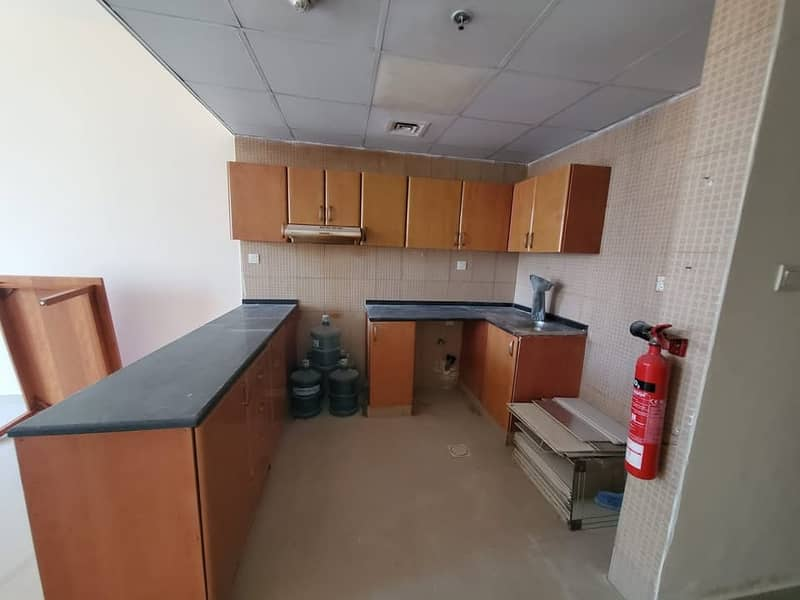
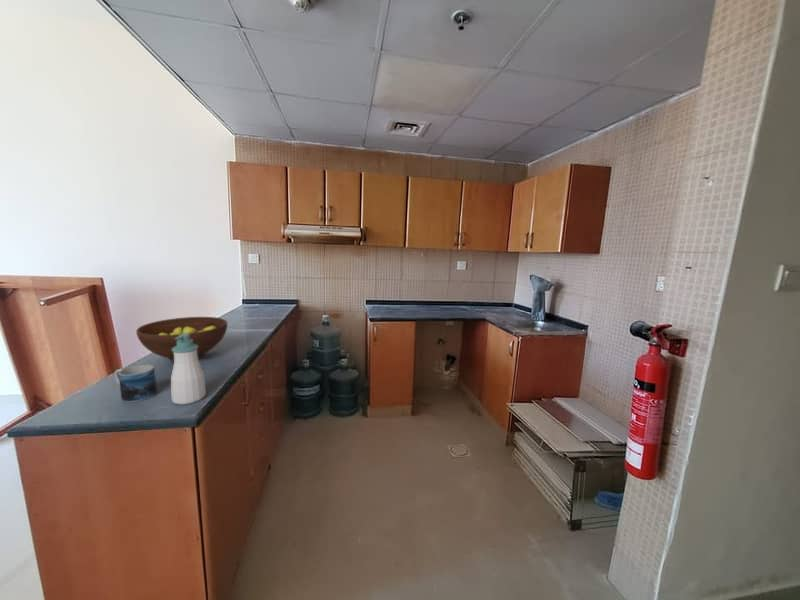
+ mug [114,364,158,404]
+ fruit bowl [135,316,228,362]
+ soap bottle [170,334,207,406]
